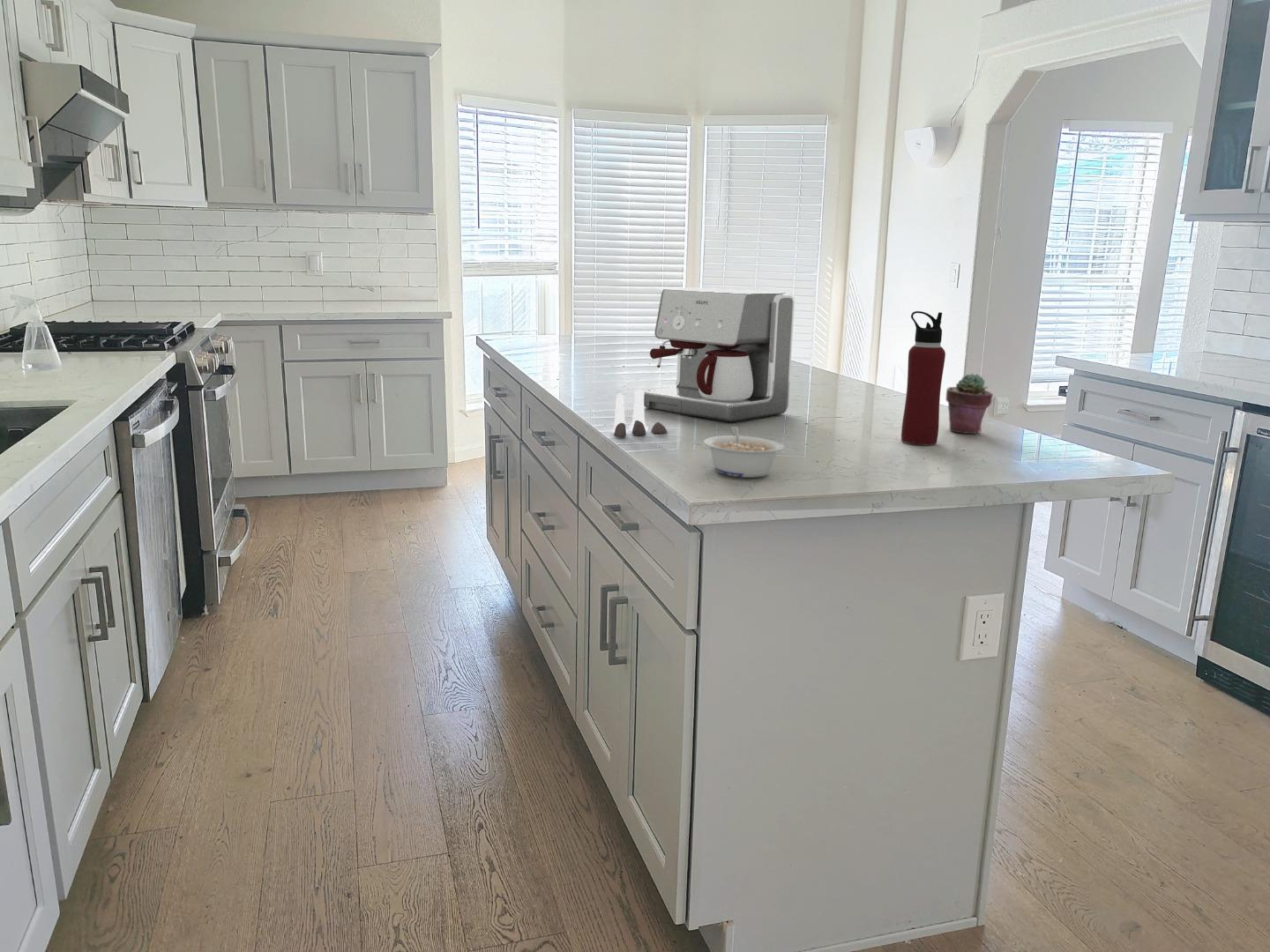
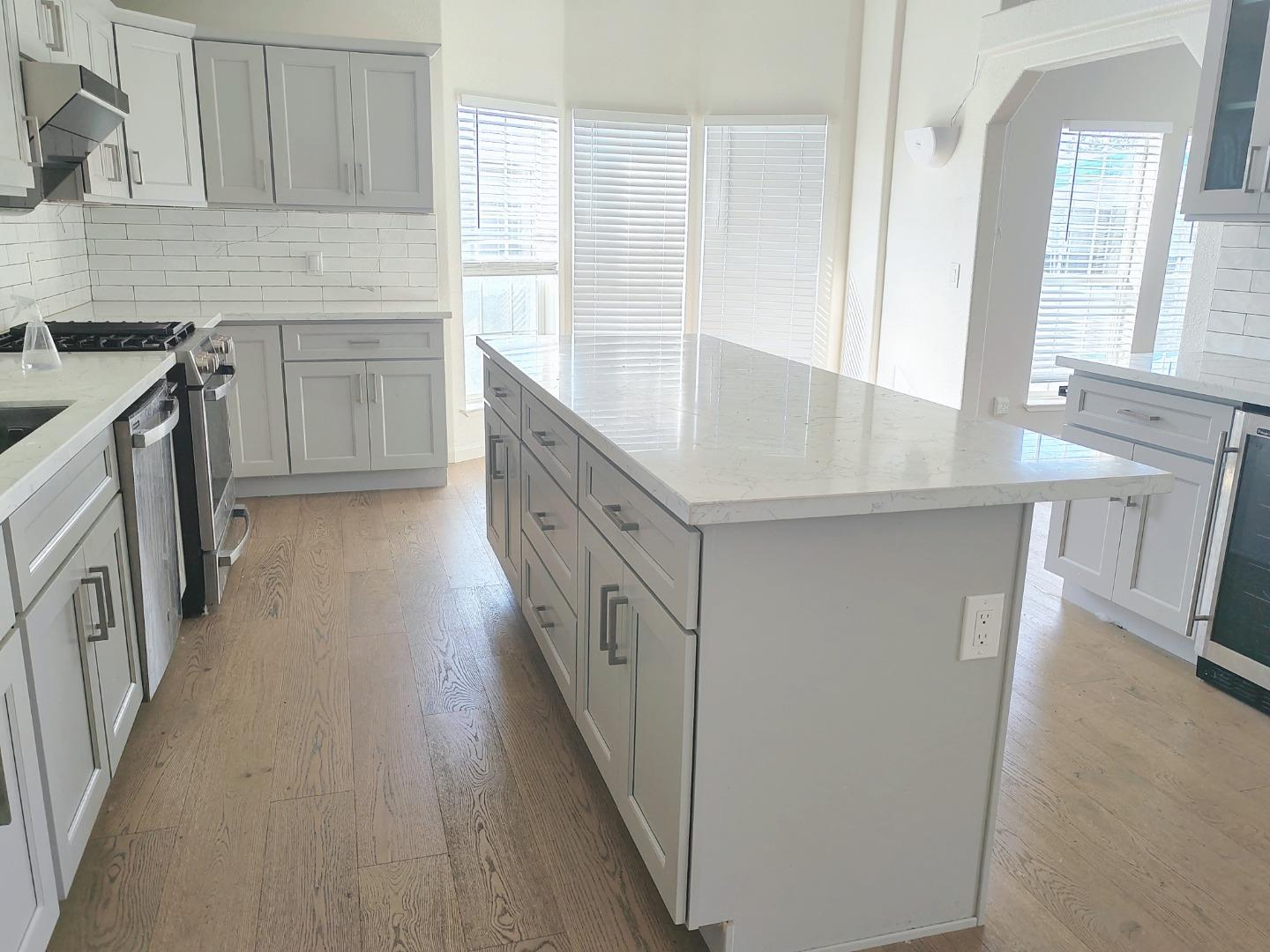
- coffee maker [643,287,796,422]
- legume [703,426,784,479]
- water bottle [900,310,946,446]
- salt and pepper shaker set [610,389,668,438]
- potted succulent [945,373,994,435]
